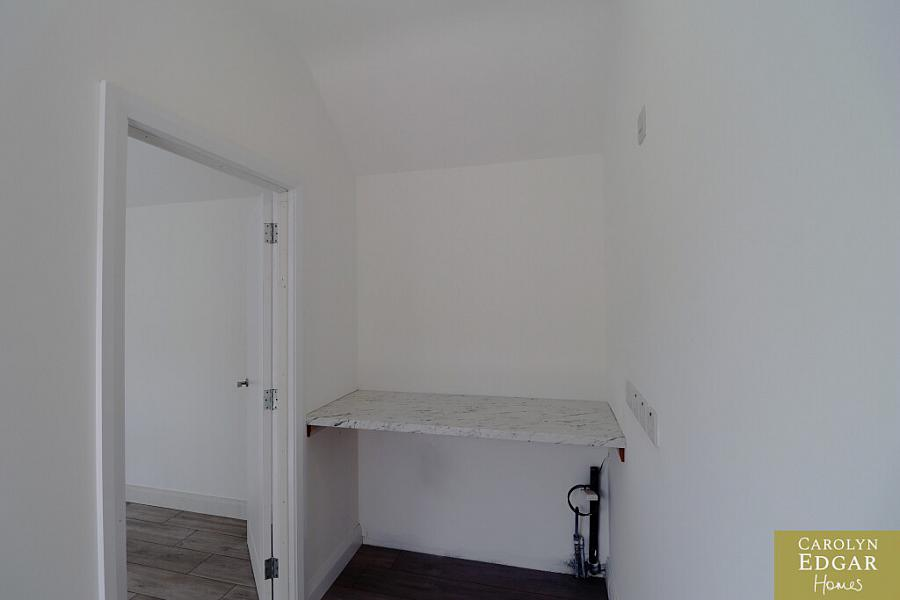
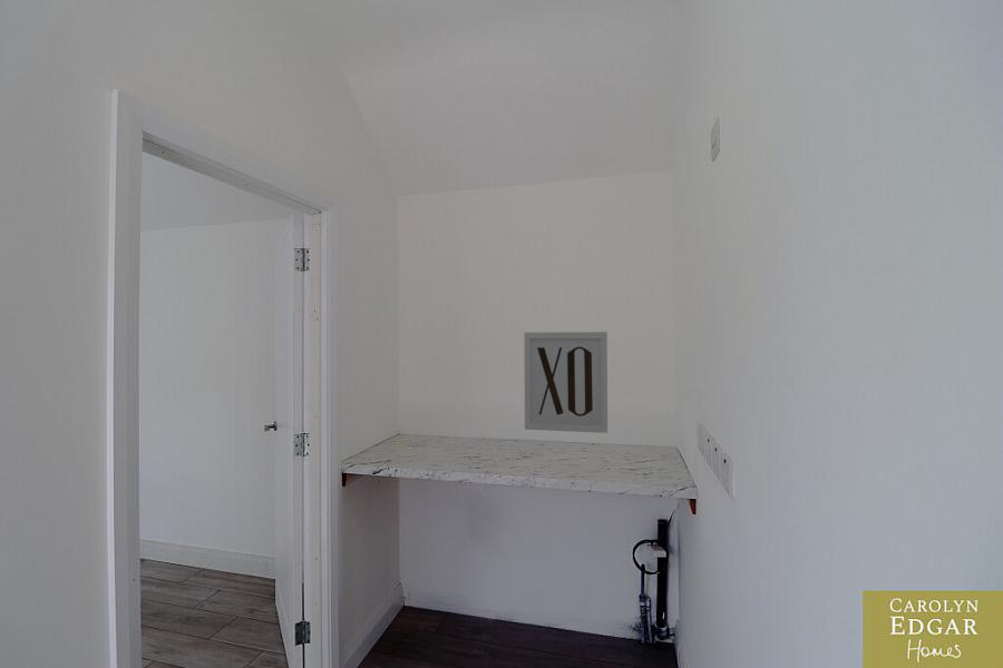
+ wall art [524,331,608,434]
